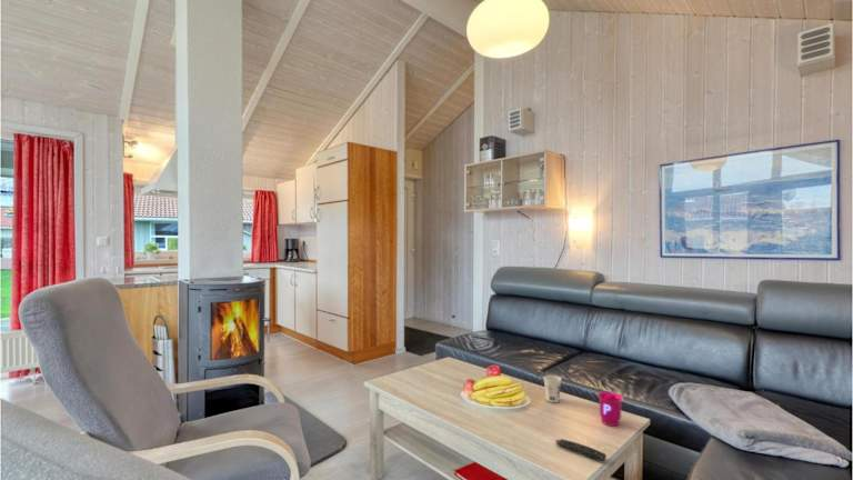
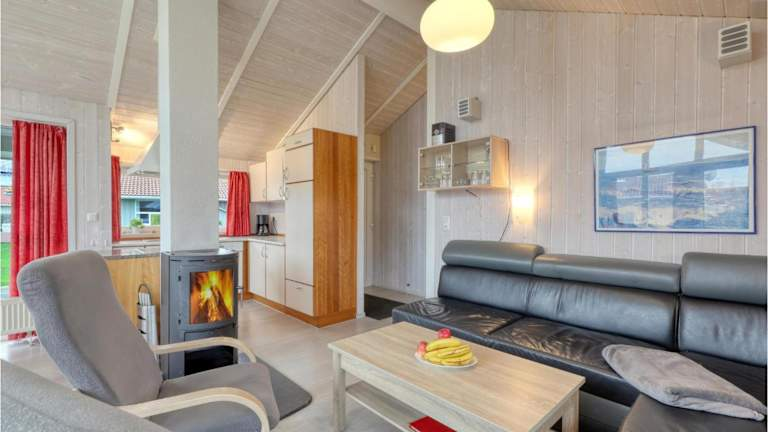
- cup [542,374,563,403]
- mug [596,391,624,427]
- remote control [554,438,608,463]
